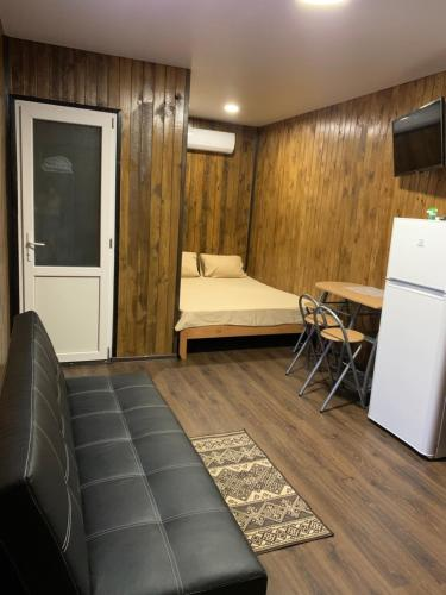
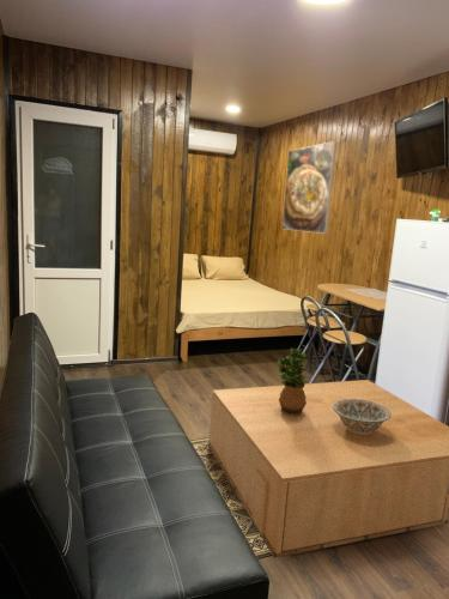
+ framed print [281,140,338,235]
+ decorative bowl [333,399,392,435]
+ potted plant [275,347,308,416]
+ coffee table [207,379,449,559]
